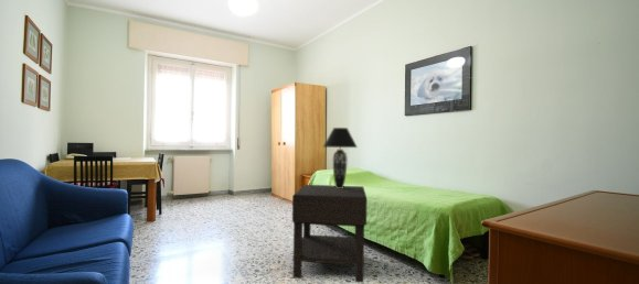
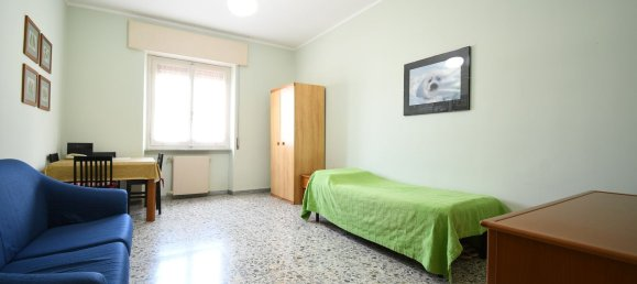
- table lamp [322,127,359,188]
- nightstand [291,184,369,284]
